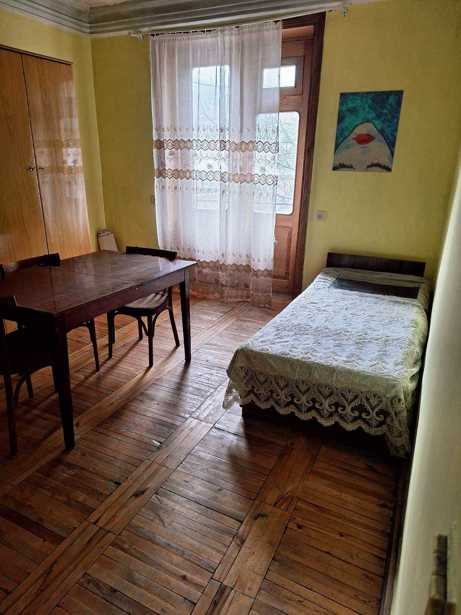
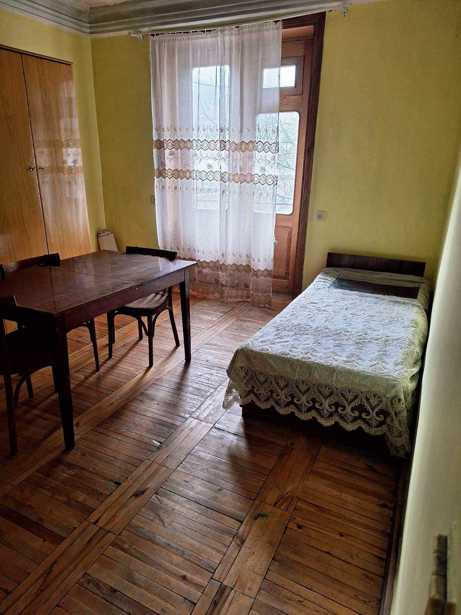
- wall art [331,89,405,174]
